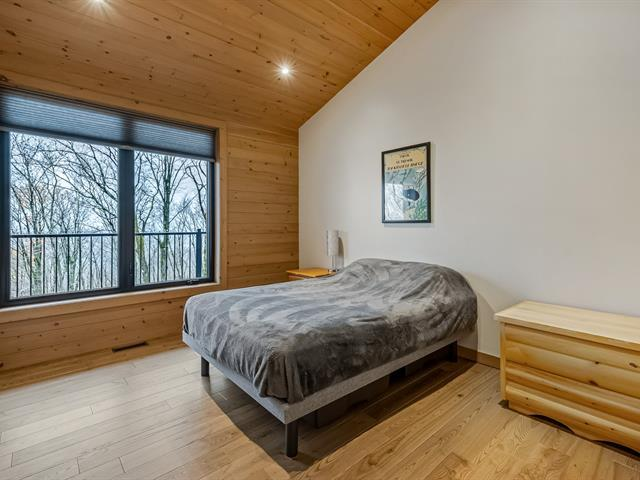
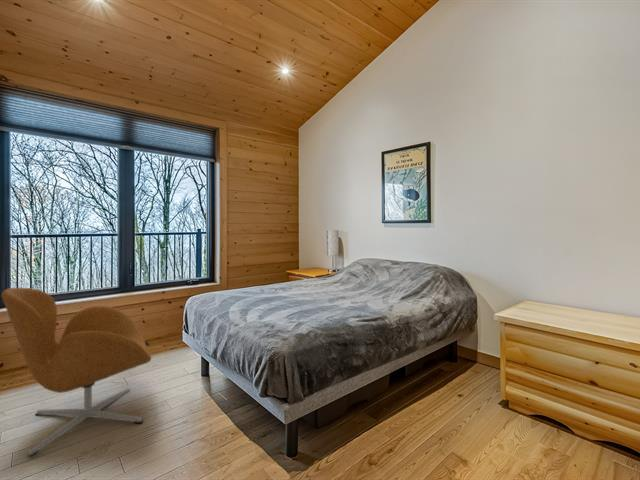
+ armchair [0,287,152,458]
